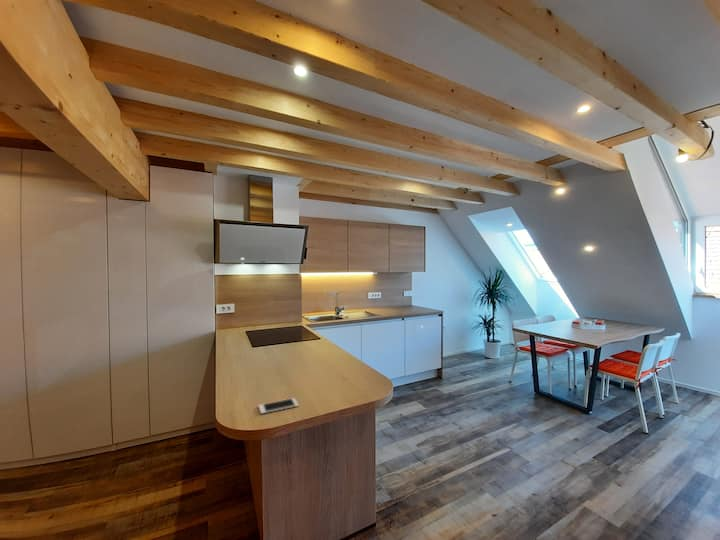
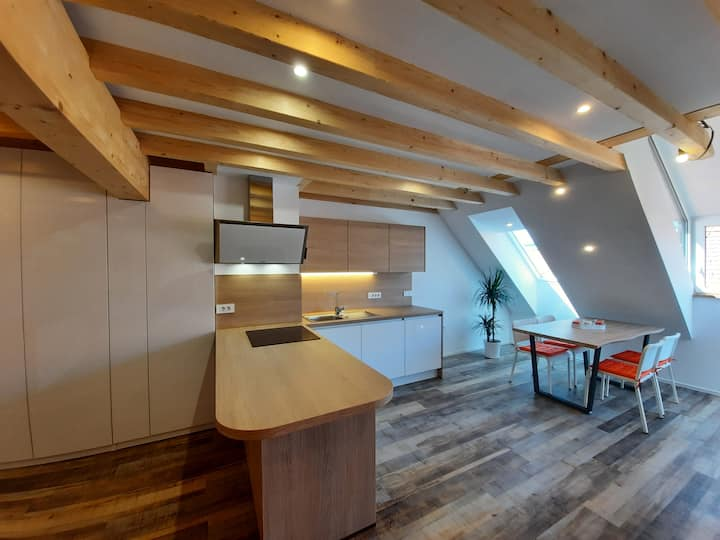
- cell phone [258,397,299,415]
